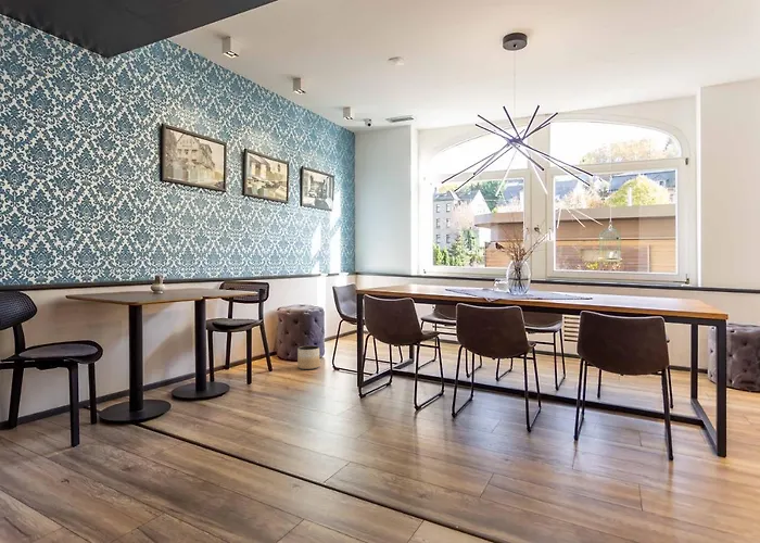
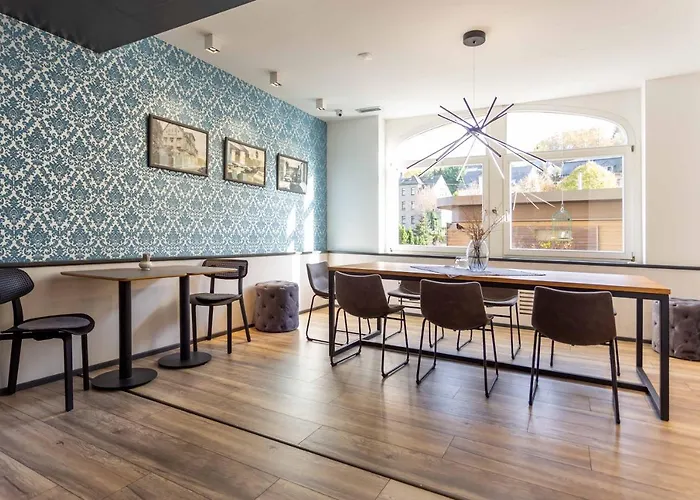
- planter [296,344,321,370]
